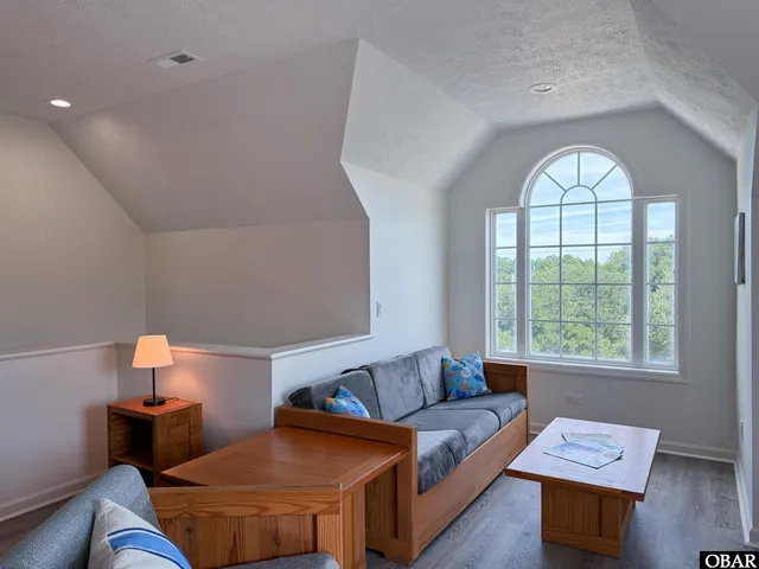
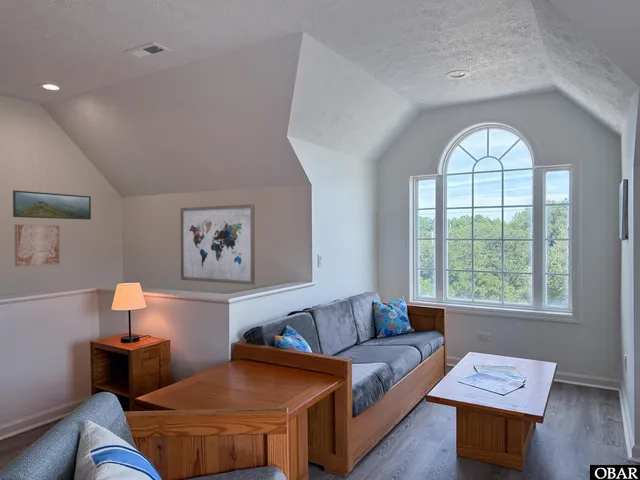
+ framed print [12,189,92,221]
+ wall art [180,203,256,286]
+ wall art [13,223,61,267]
